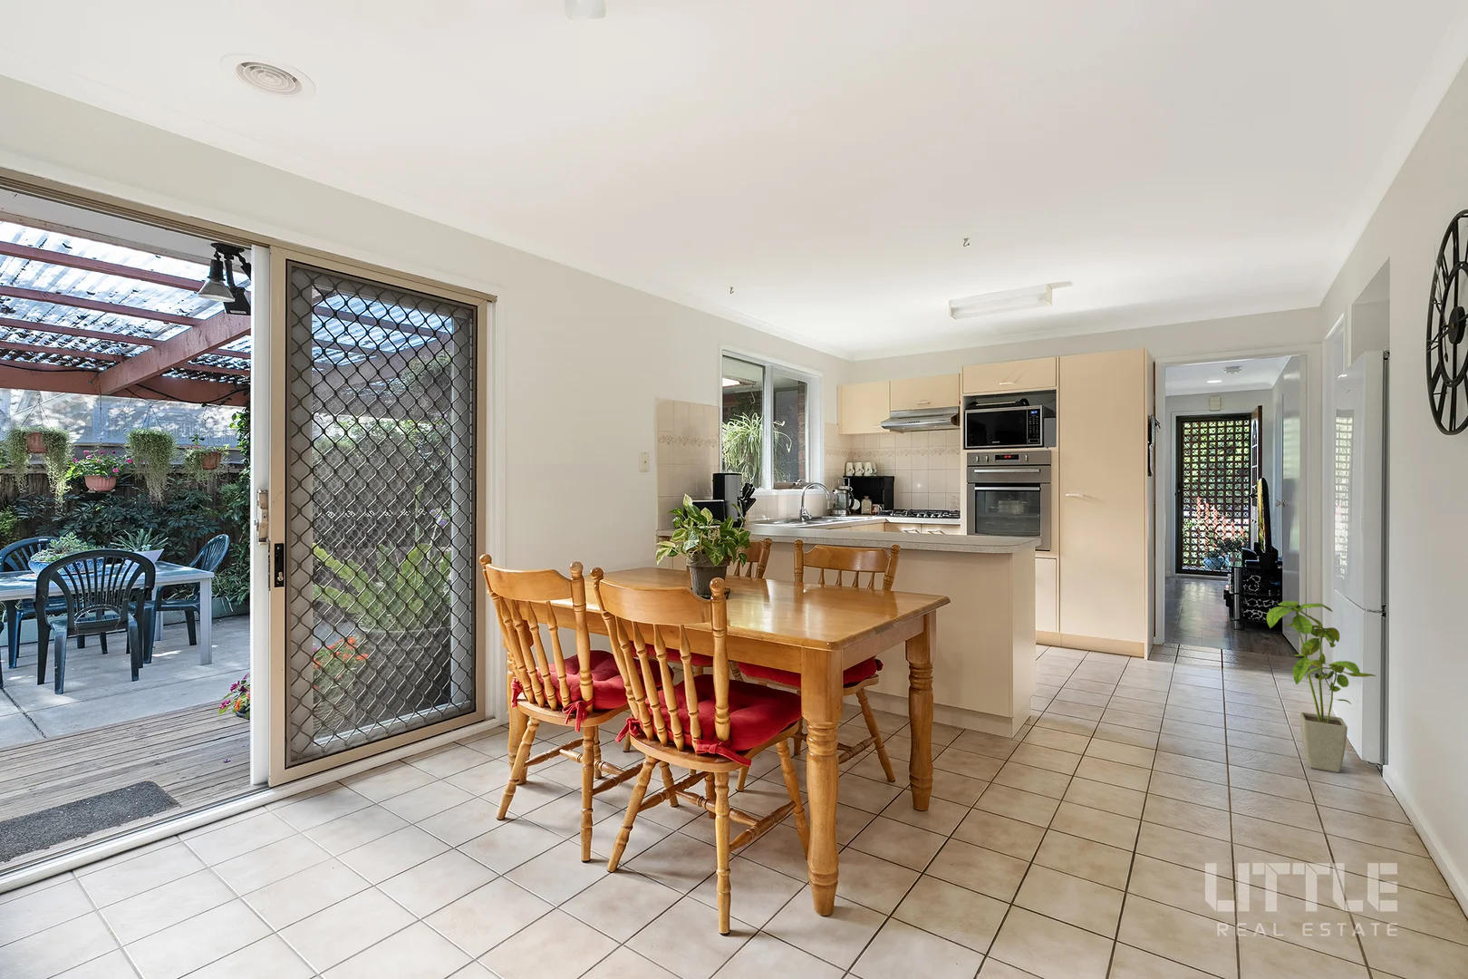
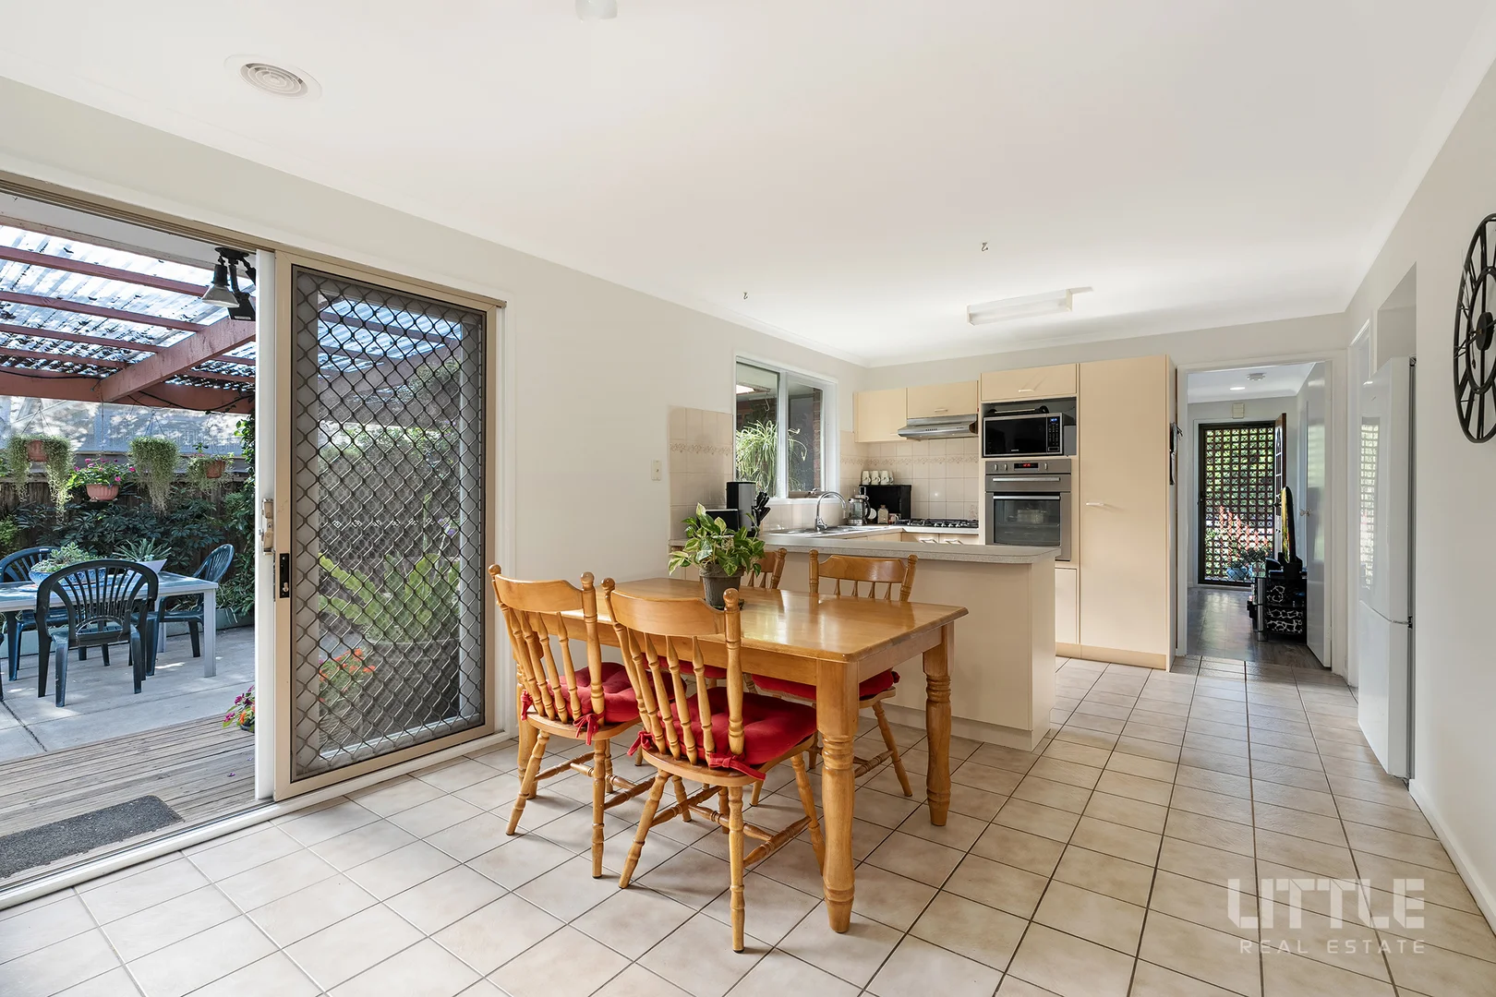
- house plant [1266,600,1376,774]
